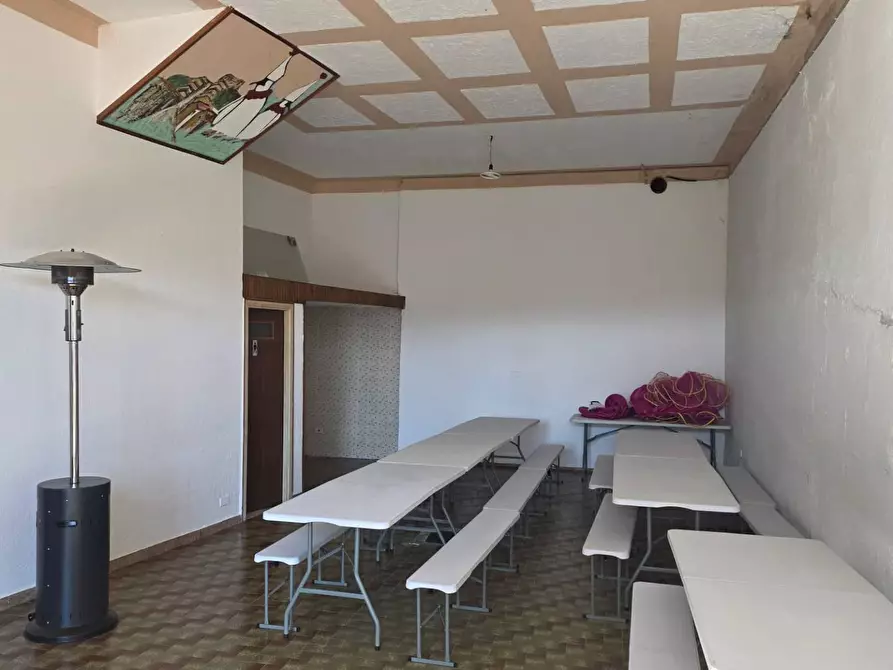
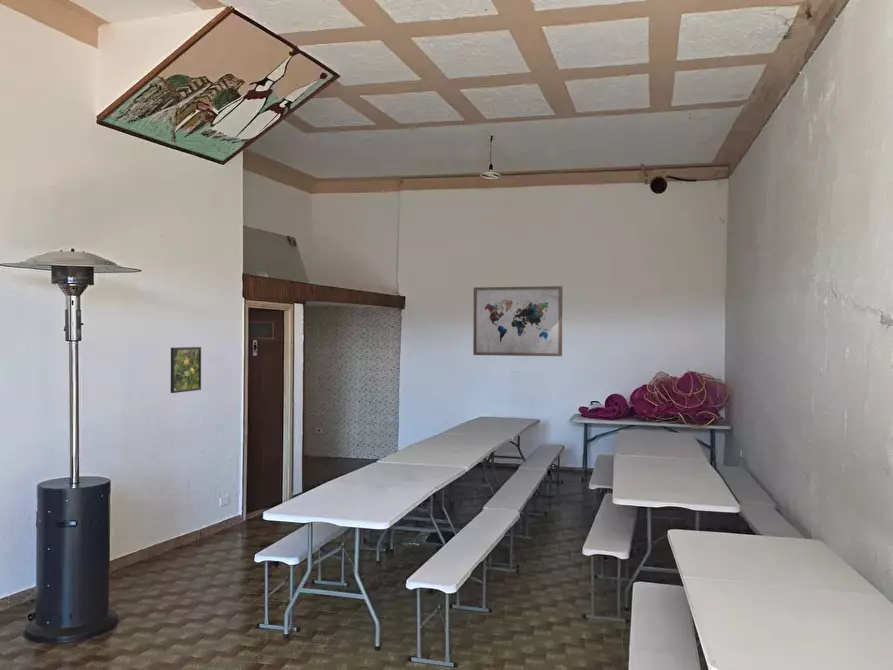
+ wall art [472,285,563,357]
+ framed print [170,346,202,394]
